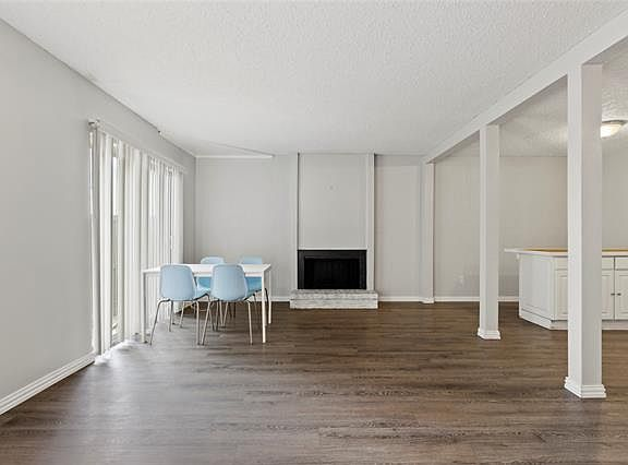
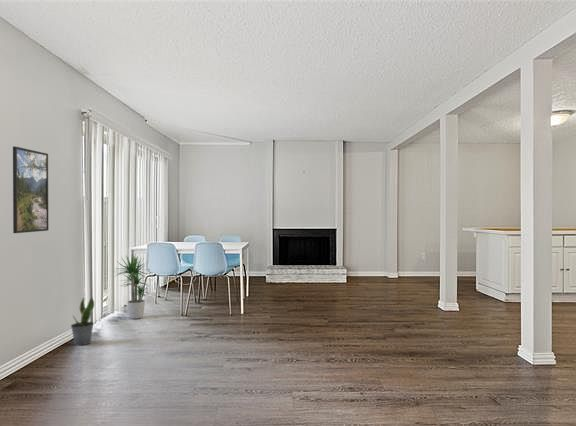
+ potted plant [112,254,153,320]
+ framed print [12,145,50,234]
+ potted plant [70,296,95,346]
